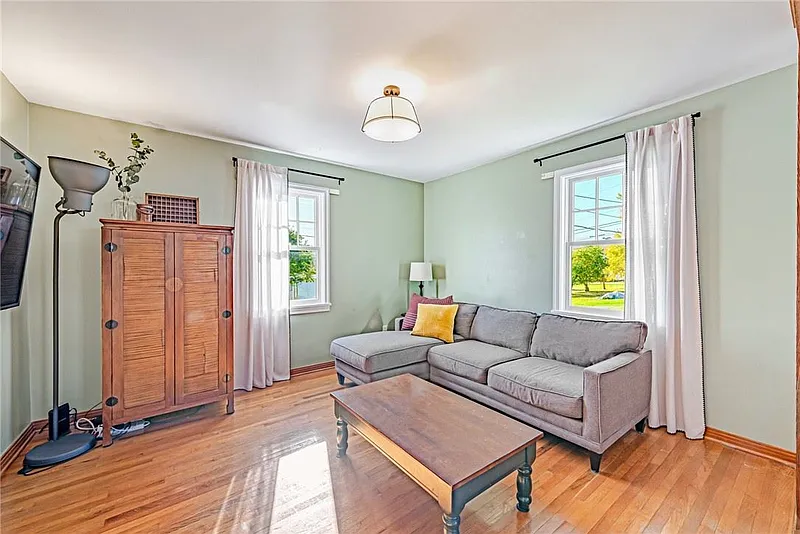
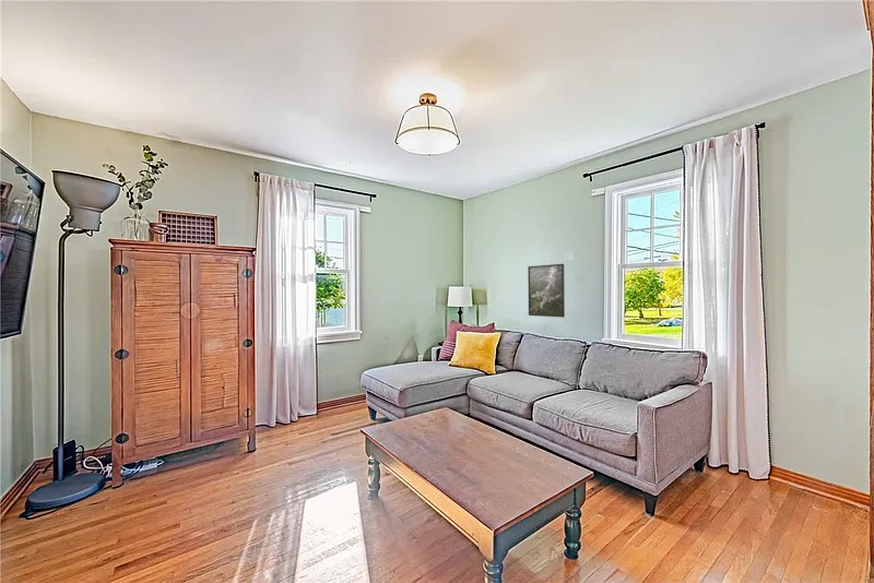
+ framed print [527,263,566,319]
